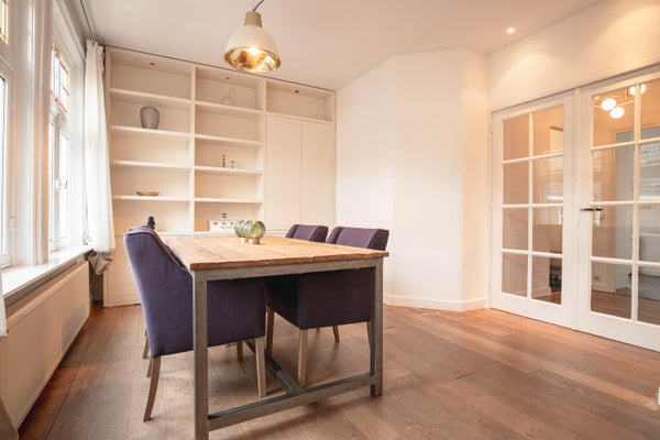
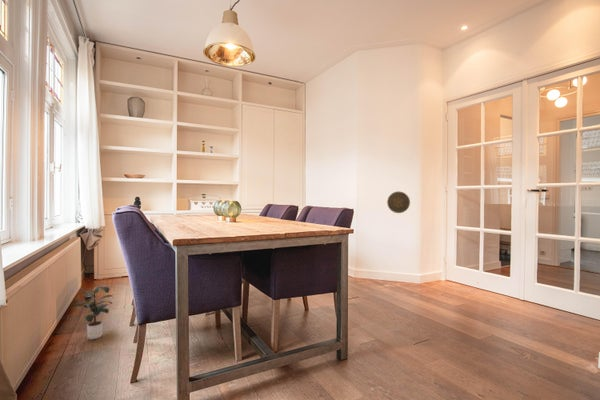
+ decorative plate [386,191,411,214]
+ potted plant [73,285,113,341]
